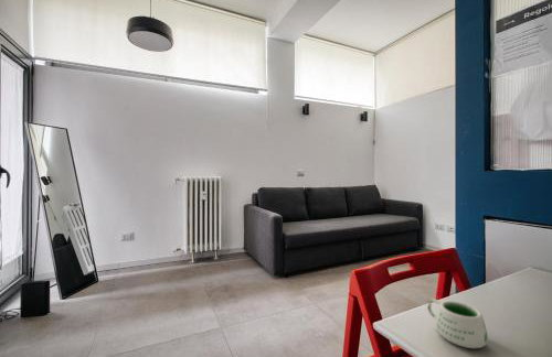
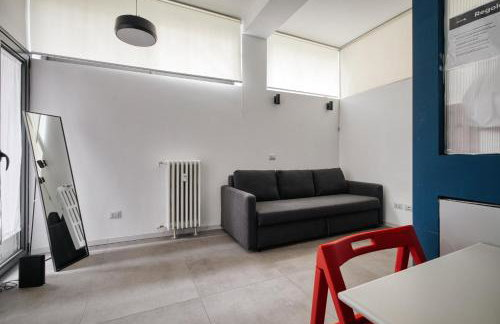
- mug [426,299,489,349]
